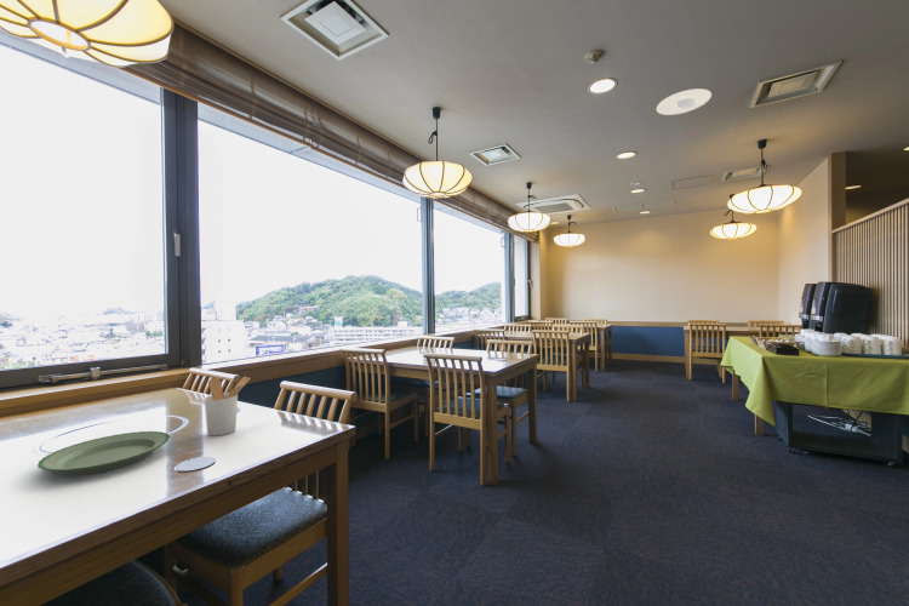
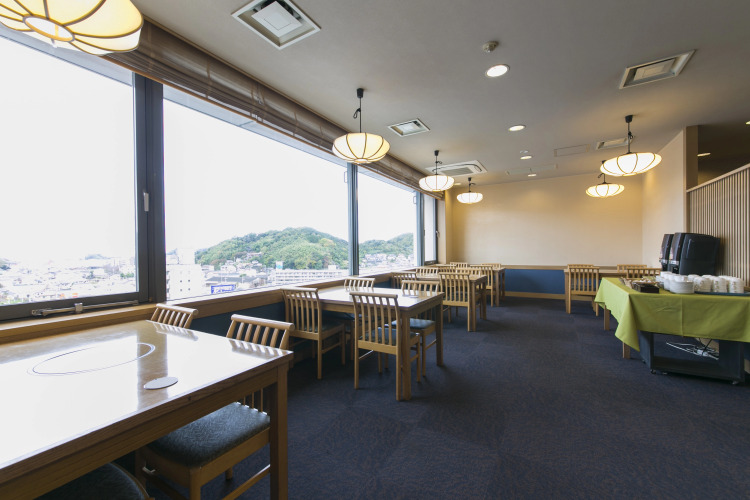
- plate [36,430,171,476]
- recessed light [656,87,713,116]
- utensil holder [204,376,251,436]
